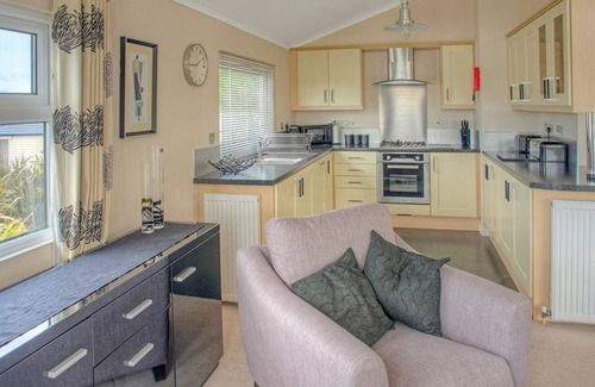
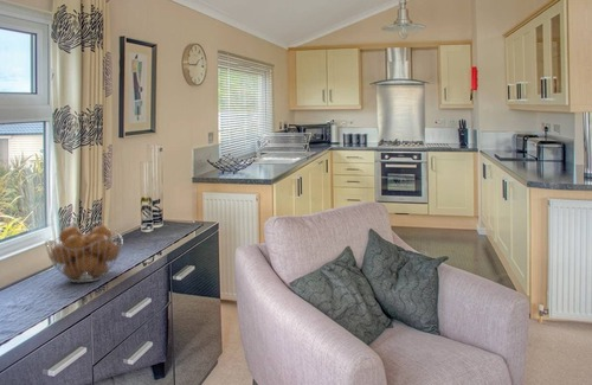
+ fruit basket [44,224,124,283]
